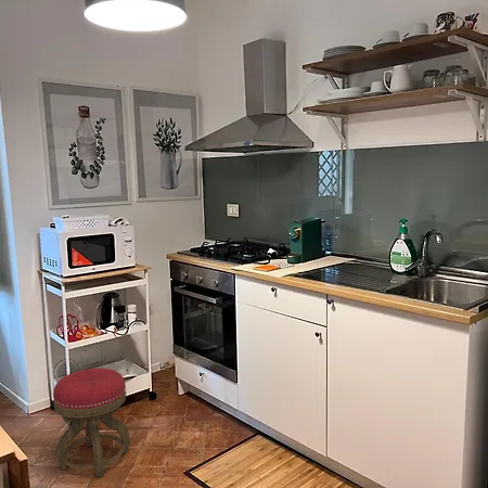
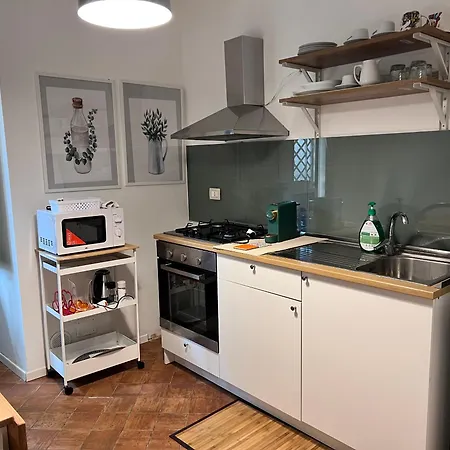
- stool [52,367,130,478]
